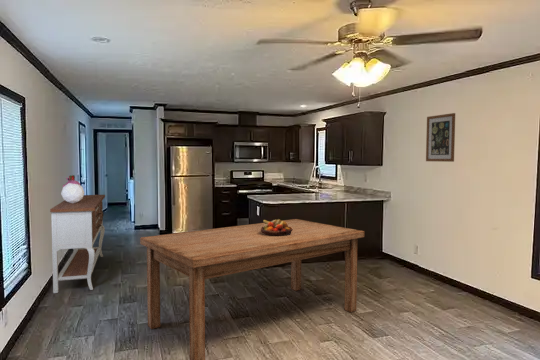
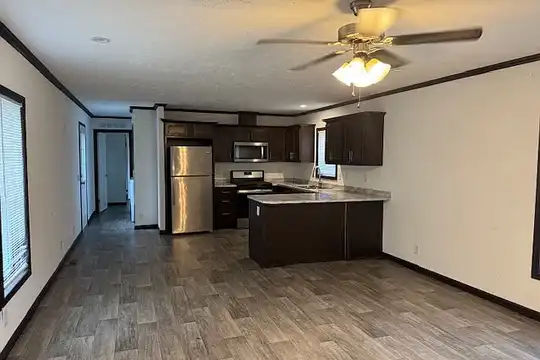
- decorative sculpture [60,174,85,203]
- sideboard [49,194,106,294]
- dining table [139,218,365,360]
- fruit bowl [261,218,293,236]
- wall art [425,112,456,163]
